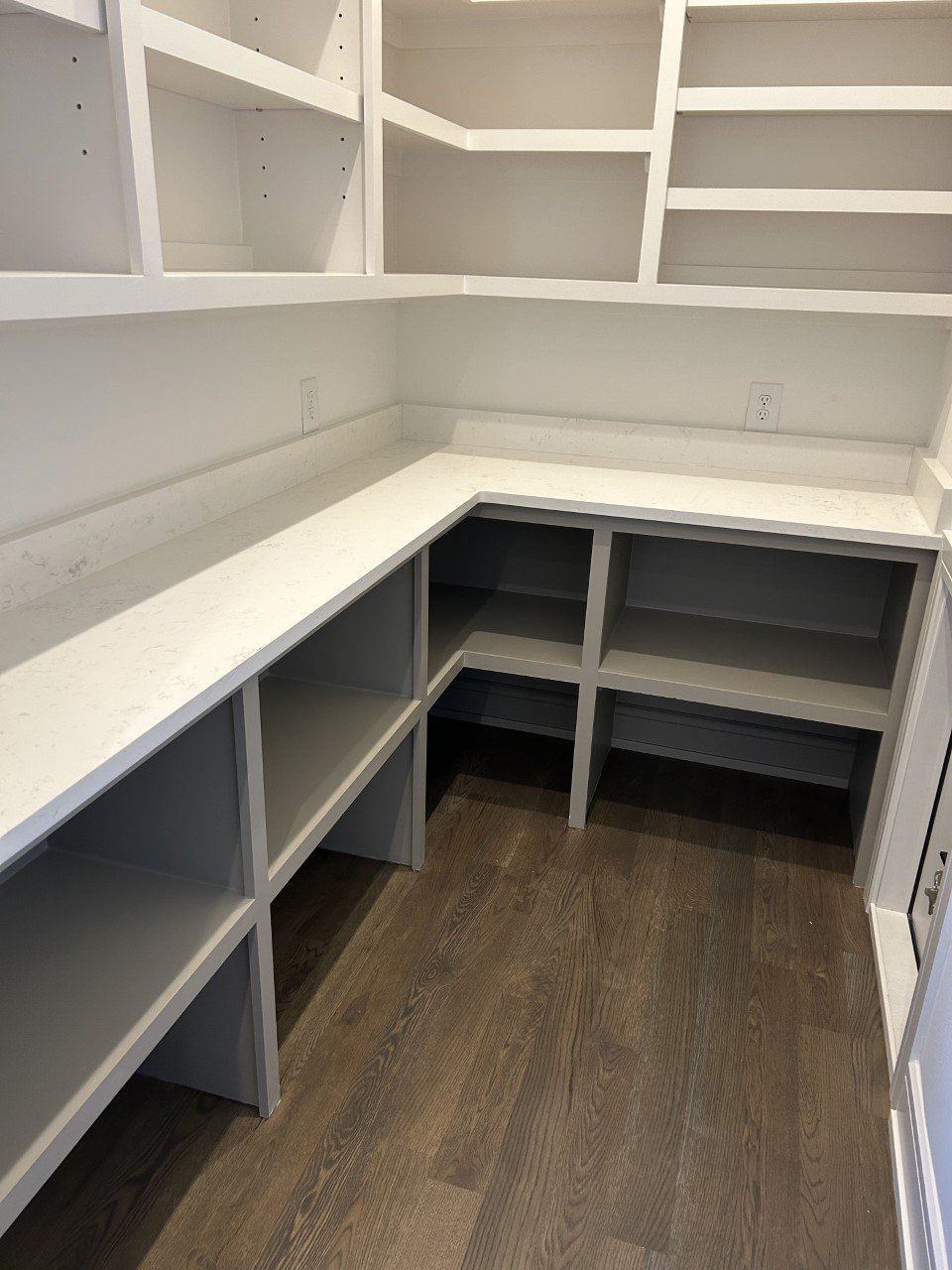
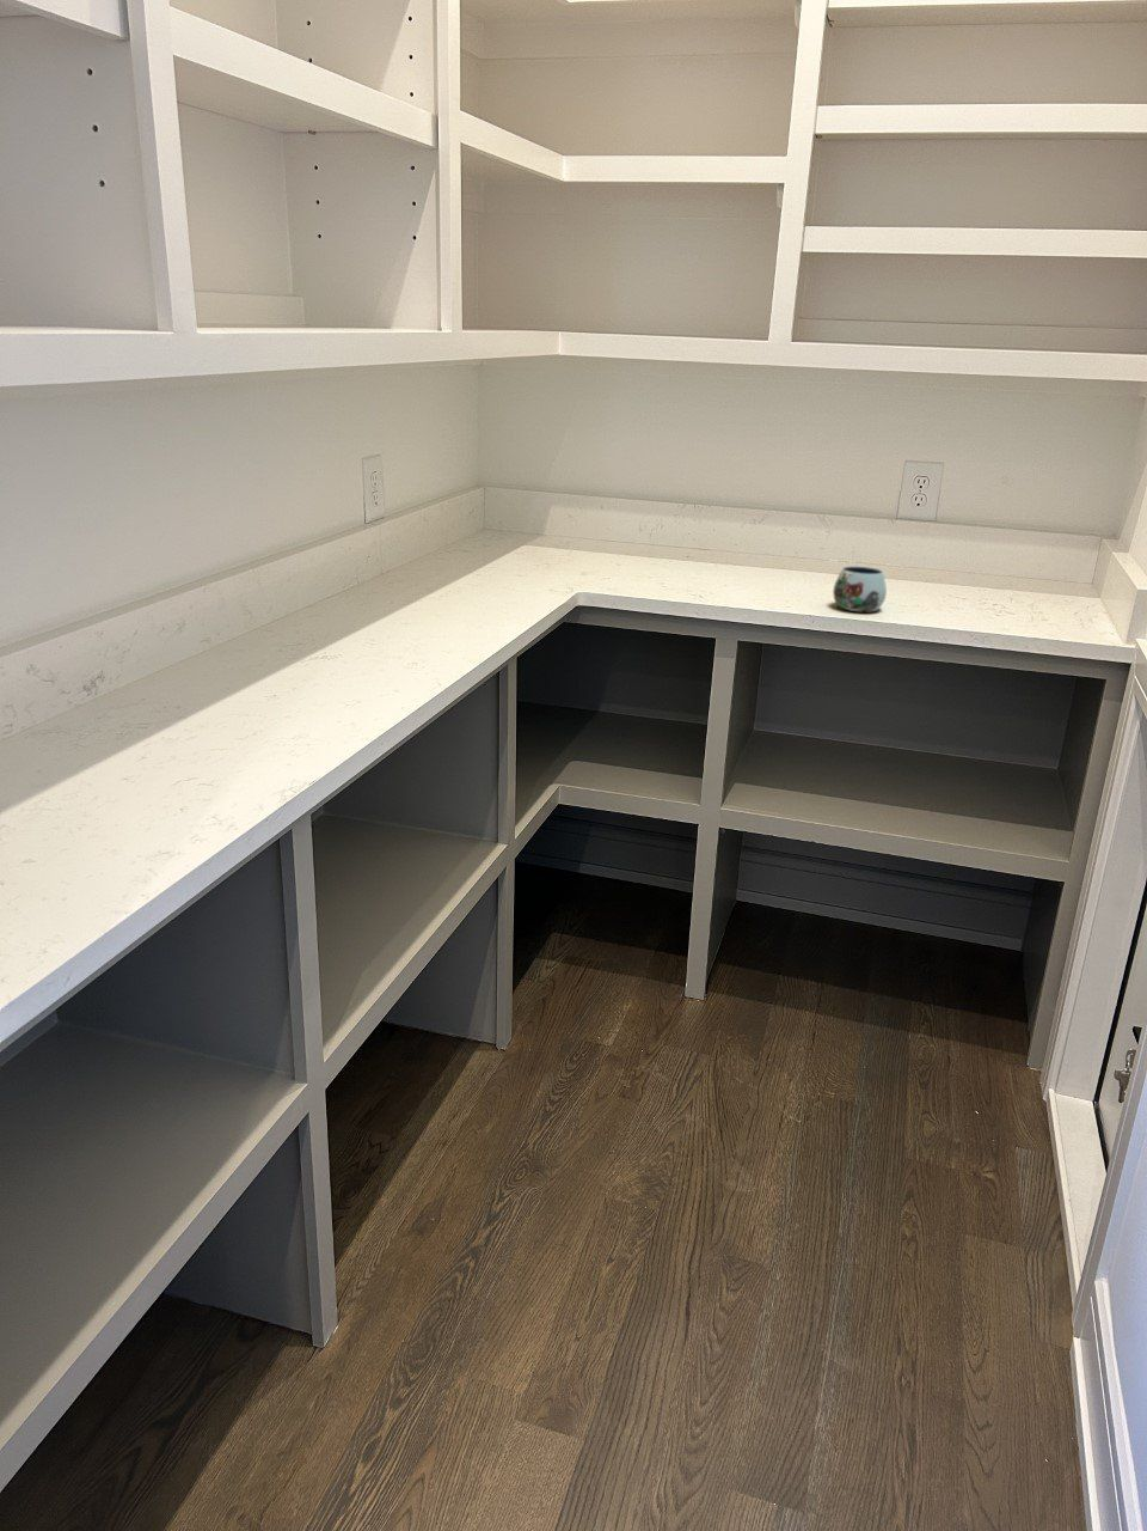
+ mug [831,565,888,612]
